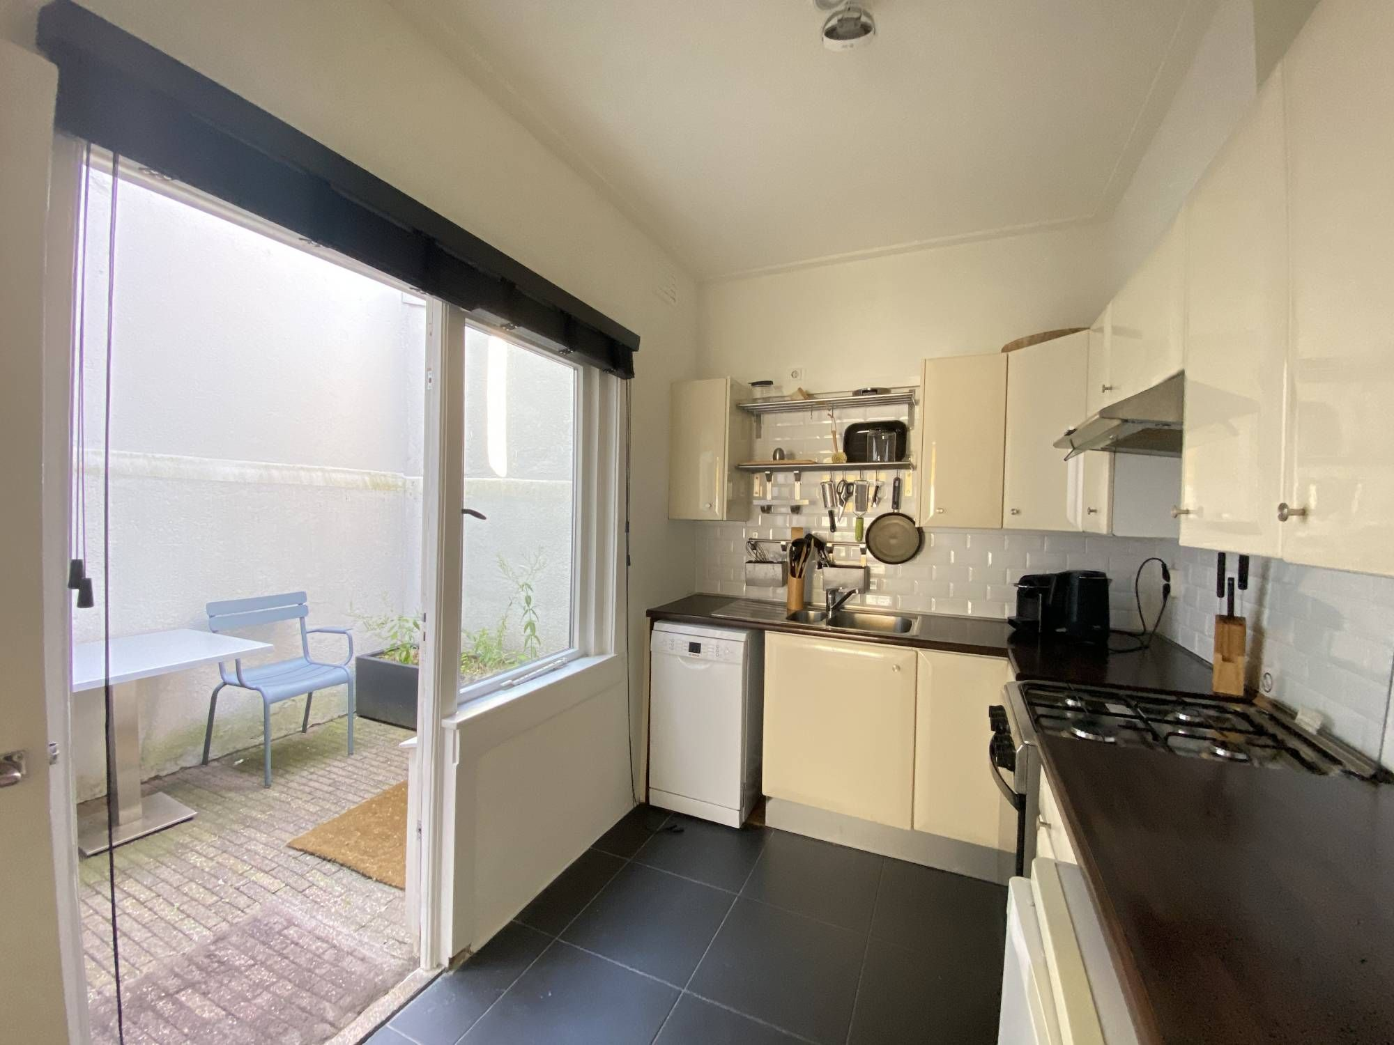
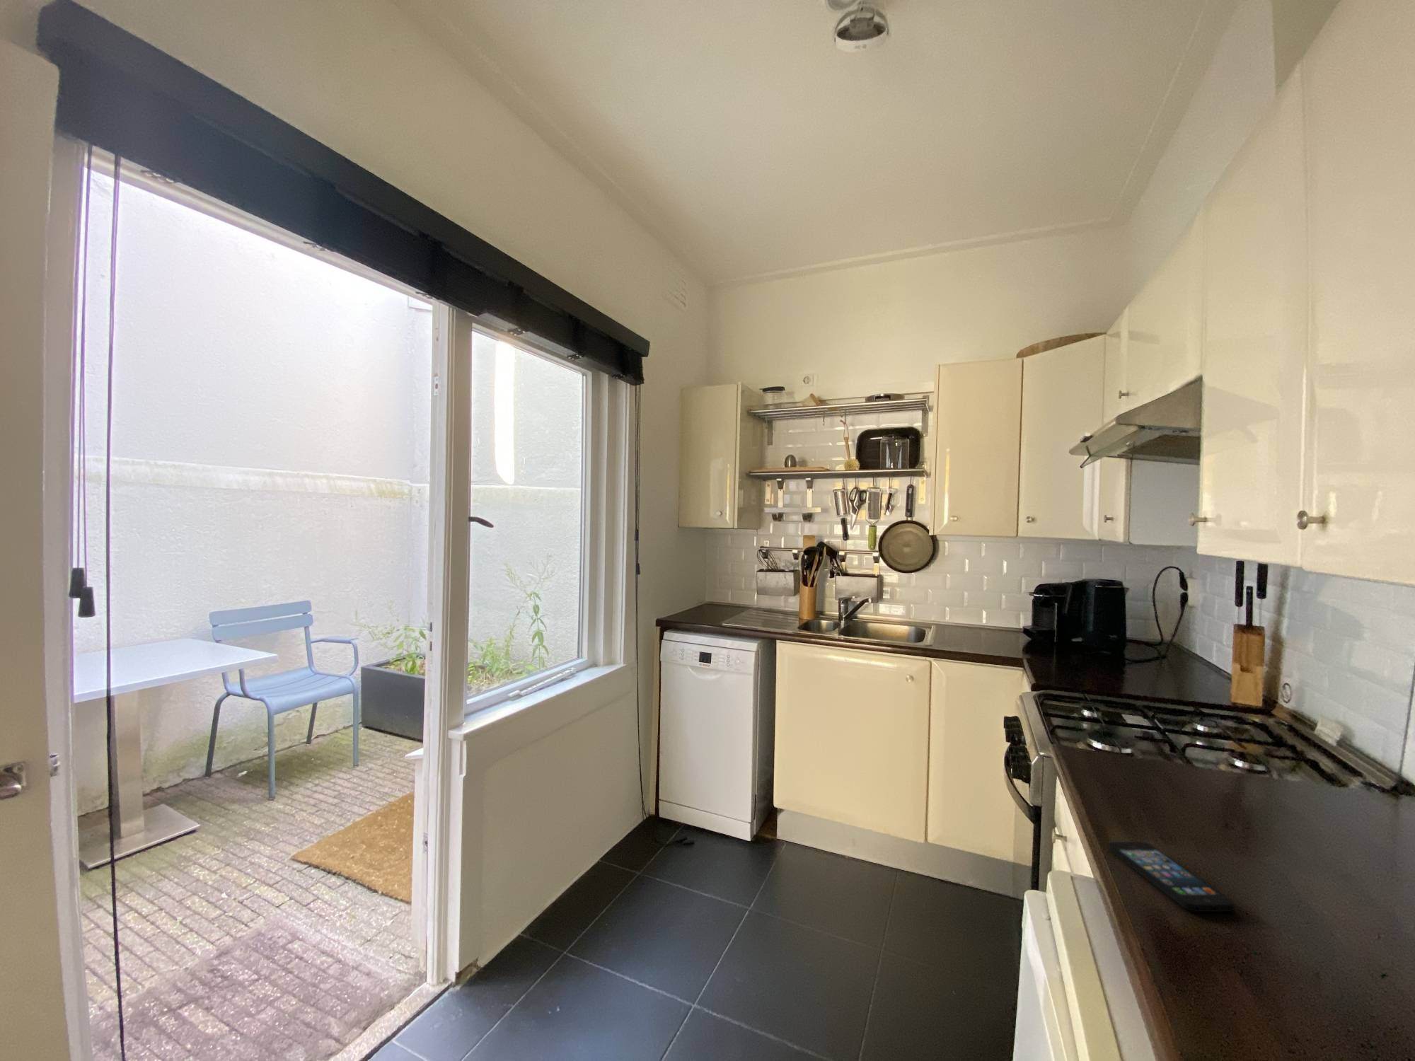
+ smartphone [1107,841,1236,913]
